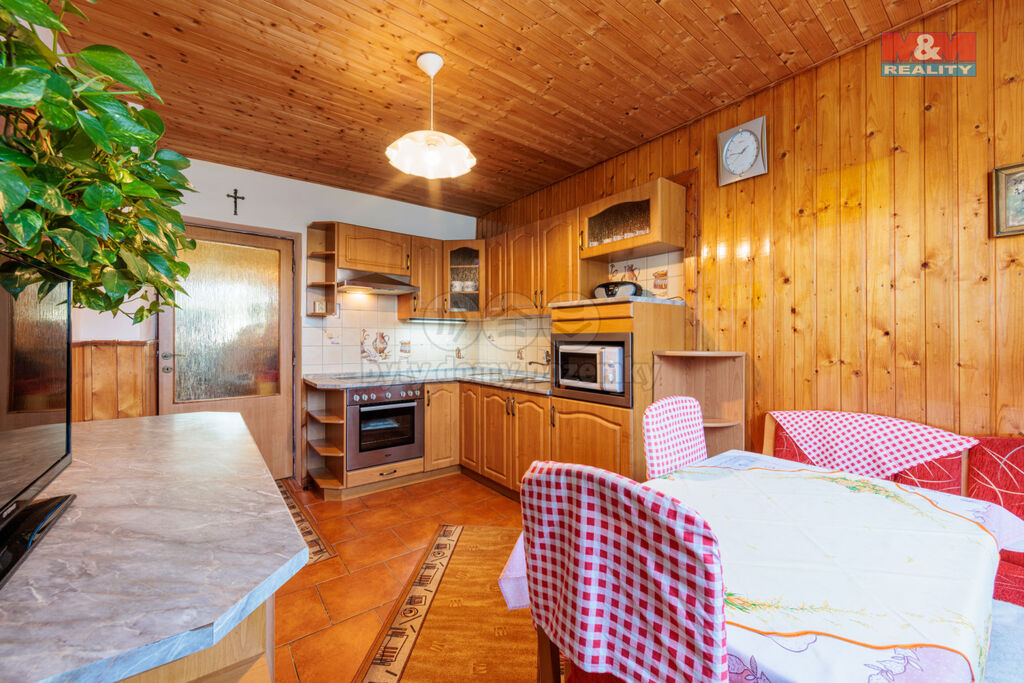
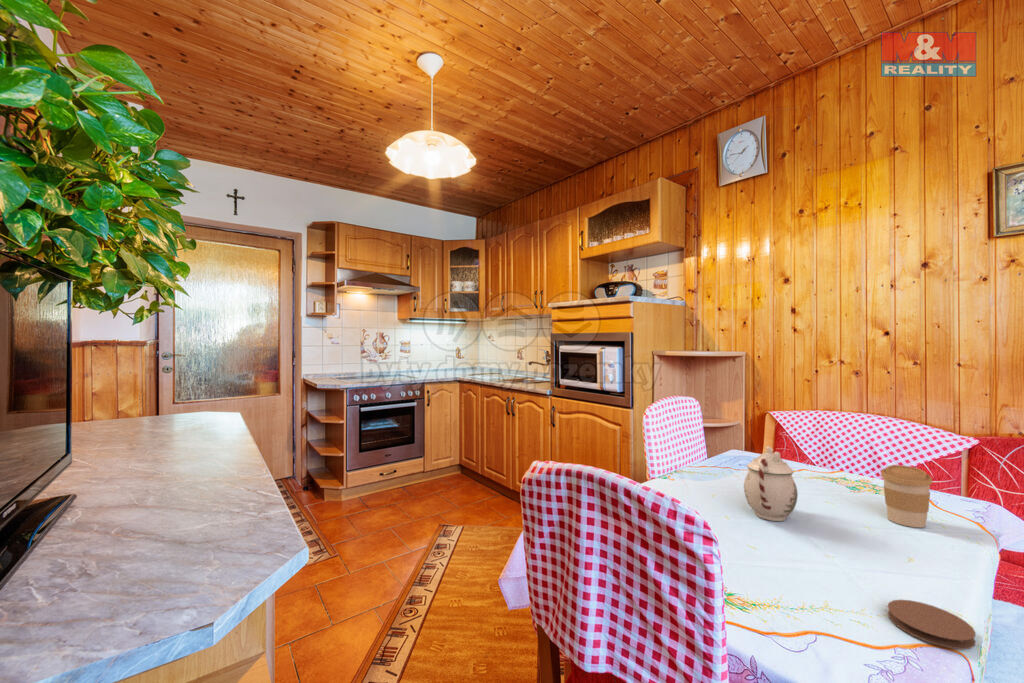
+ teapot [743,445,799,522]
+ coaster [886,599,977,650]
+ coffee cup [880,464,934,528]
